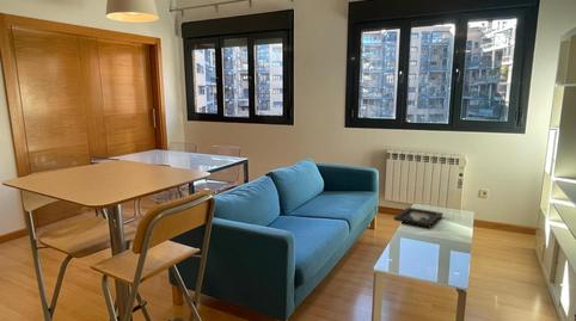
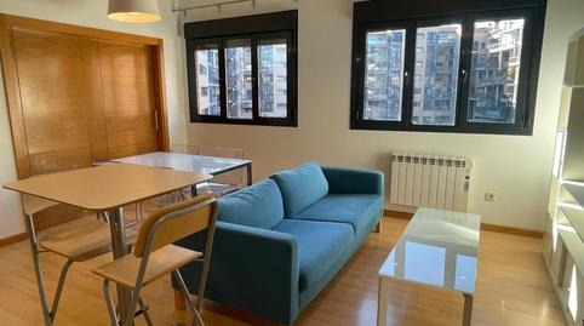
- decorative tray [392,206,445,228]
